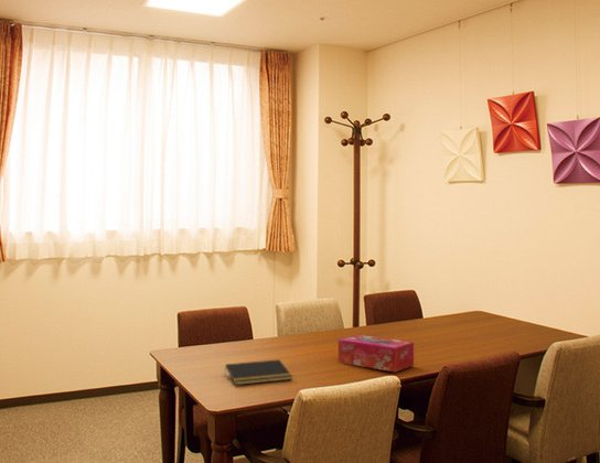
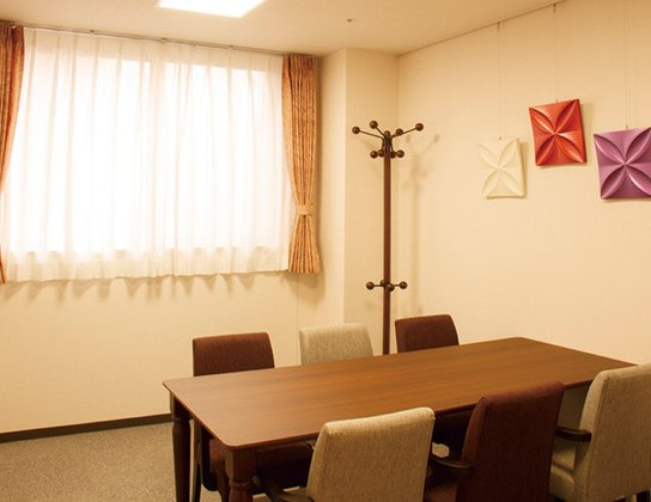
- tissue box [338,334,415,374]
- notepad [223,358,293,386]
